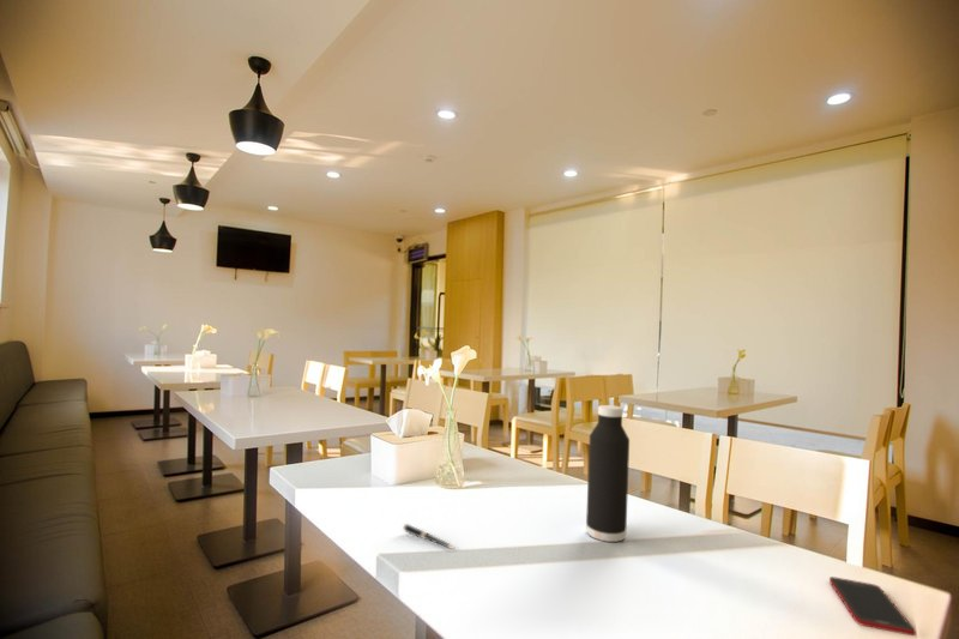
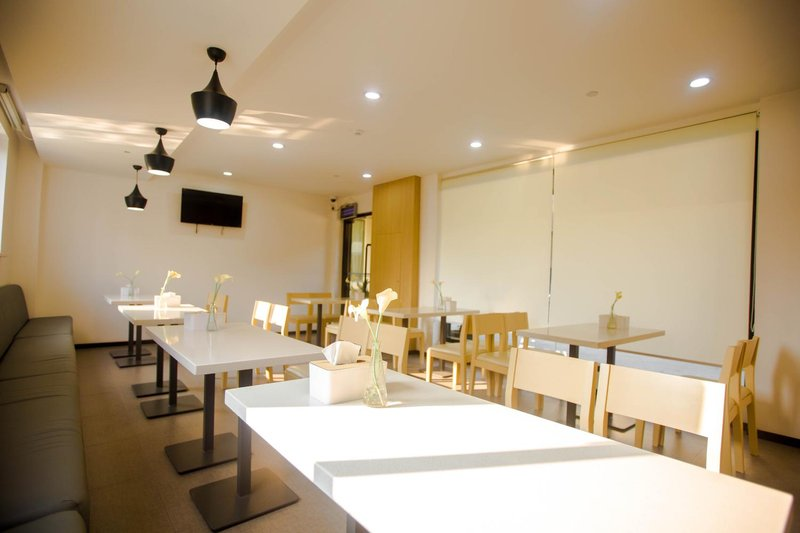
- cell phone [828,575,917,637]
- water bottle [585,404,631,543]
- pen [402,523,458,550]
